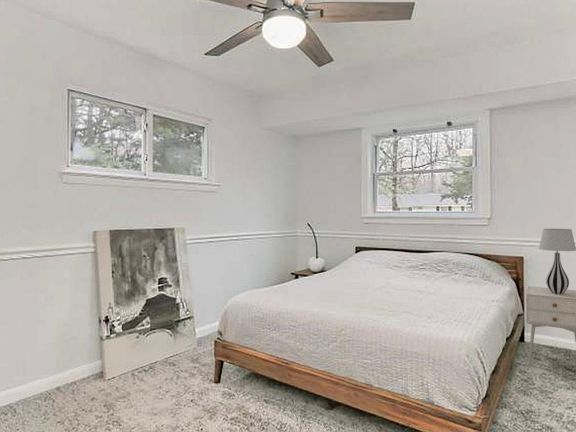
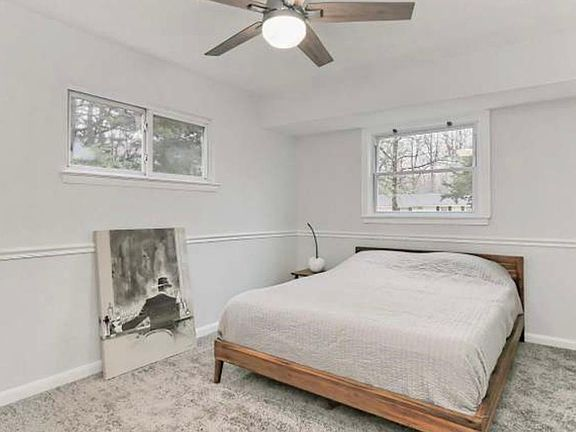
- table lamp [538,228,576,294]
- nightstand [526,285,576,366]
